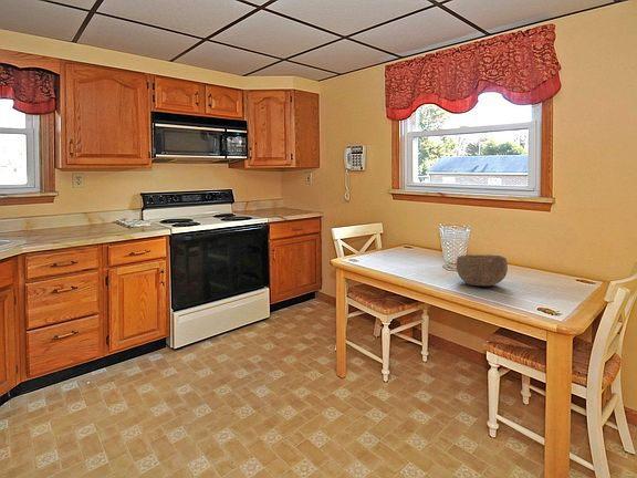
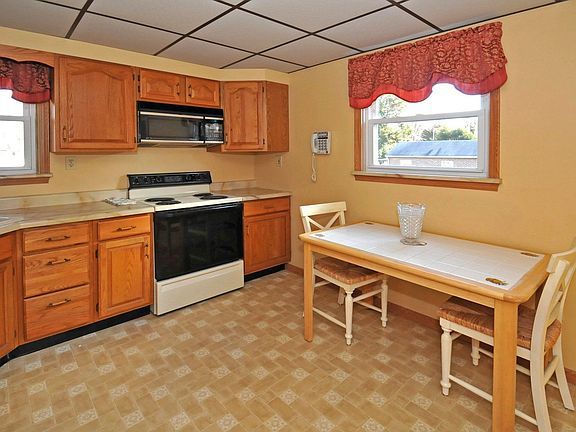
- bowl [456,253,509,287]
